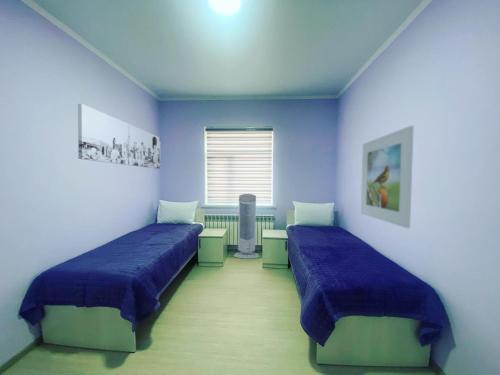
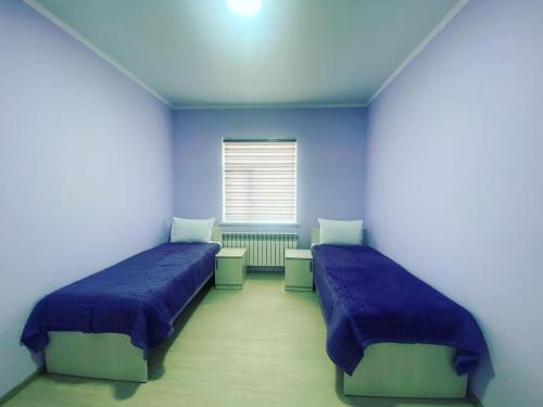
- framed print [360,125,415,229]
- air purifier [233,193,260,260]
- wall art [77,103,161,170]
